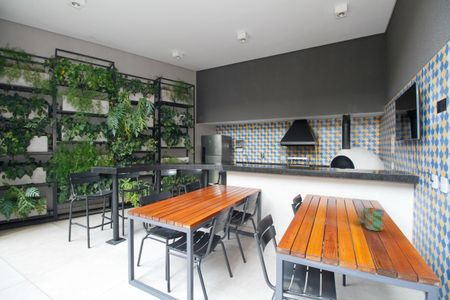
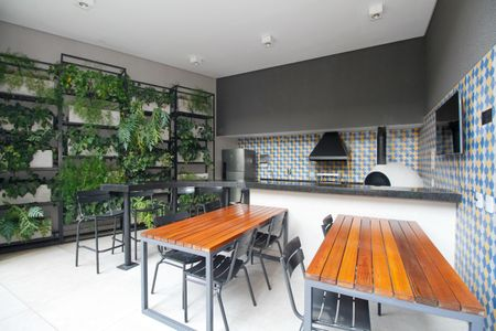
- mug [356,207,385,232]
